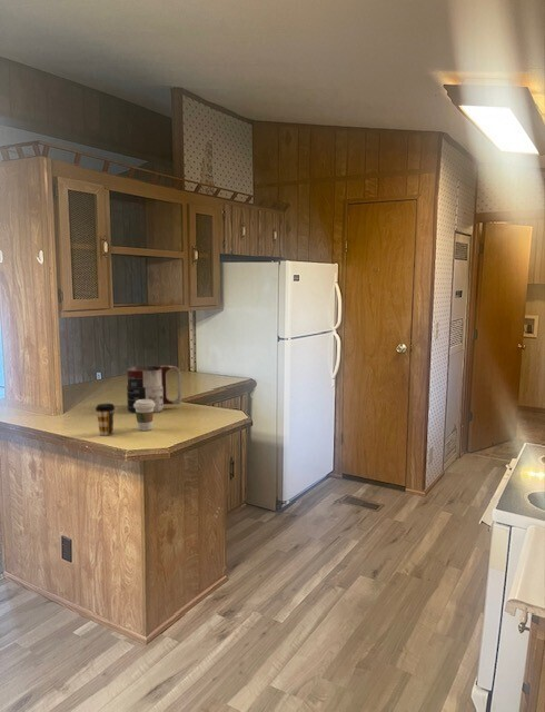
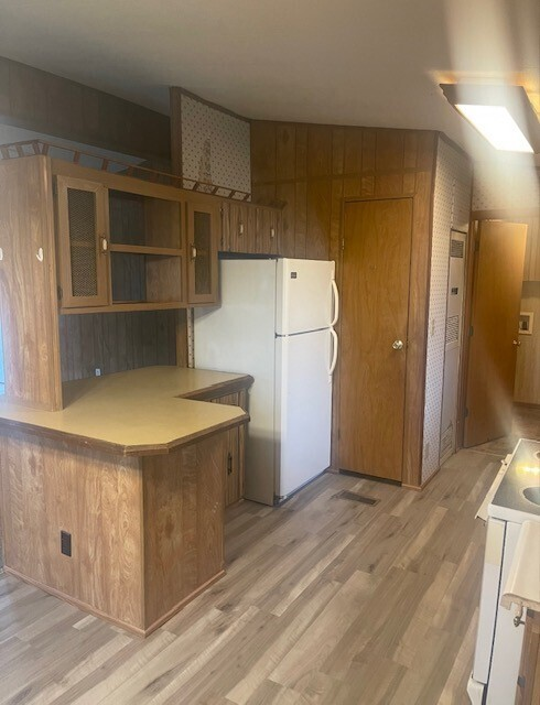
- mug [126,365,182,414]
- coffee cup [133,399,156,432]
- coffee cup [95,403,117,437]
